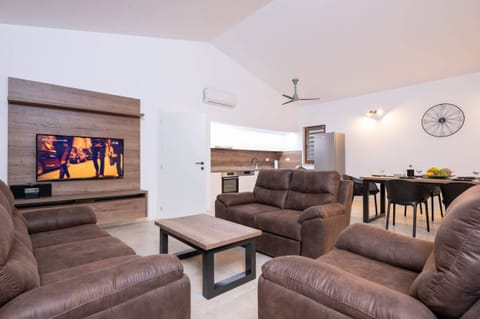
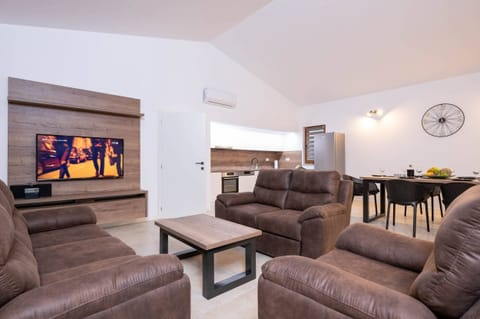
- ceiling fan [281,77,321,106]
